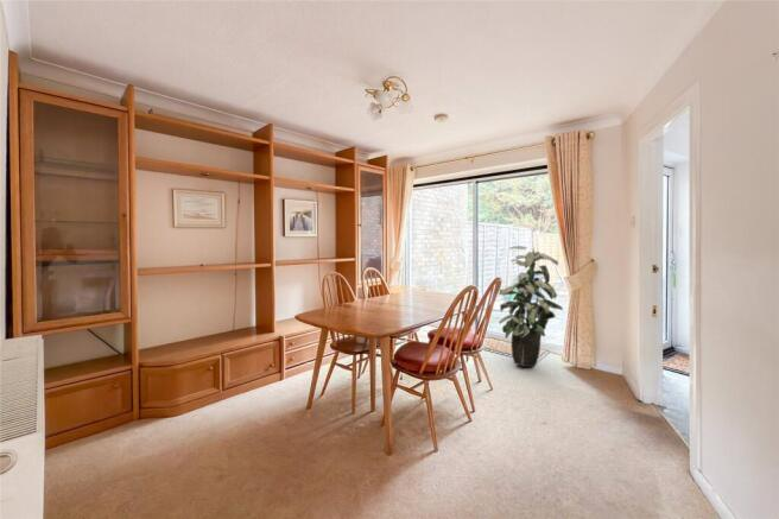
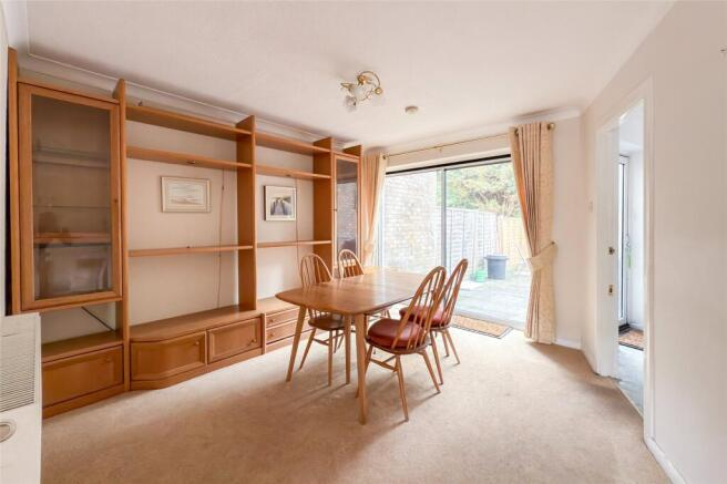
- indoor plant [498,245,564,368]
